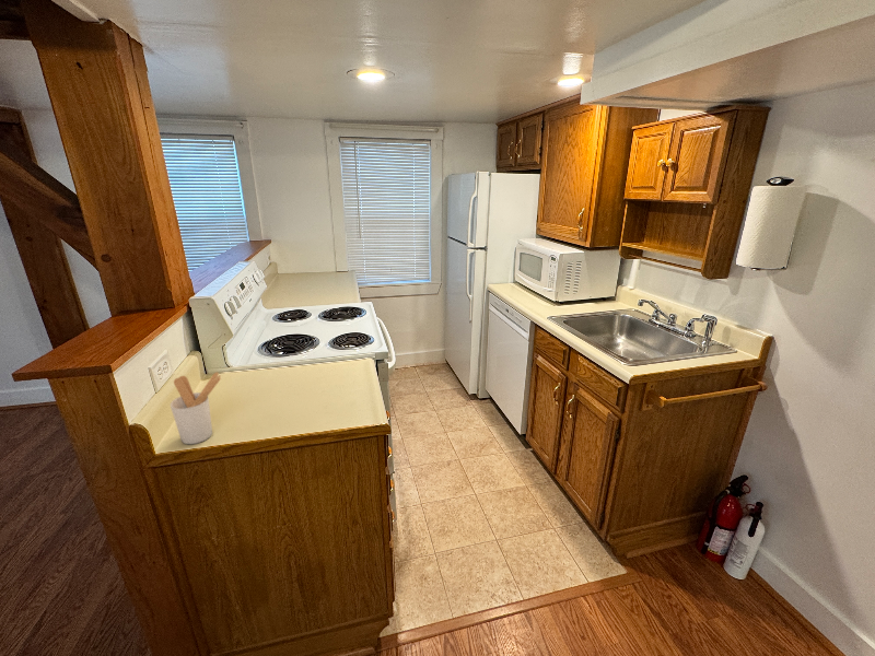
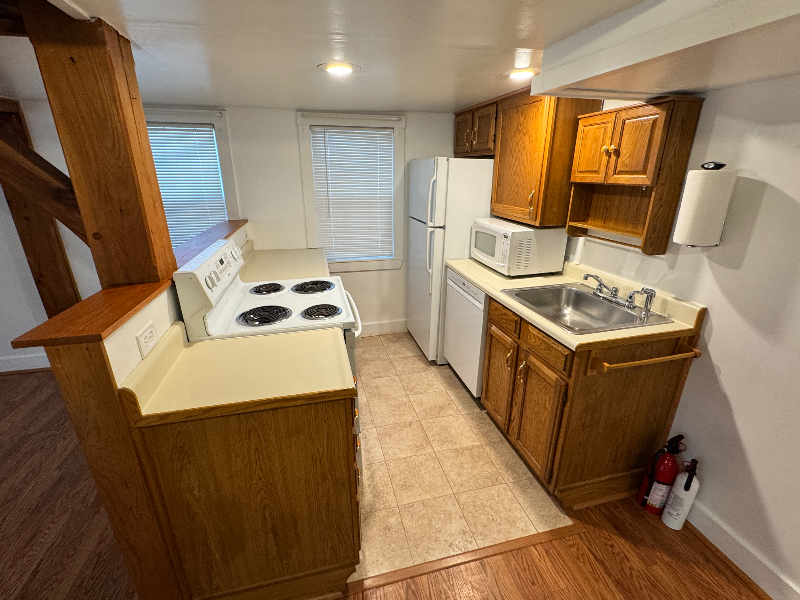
- utensil holder [170,371,222,445]
